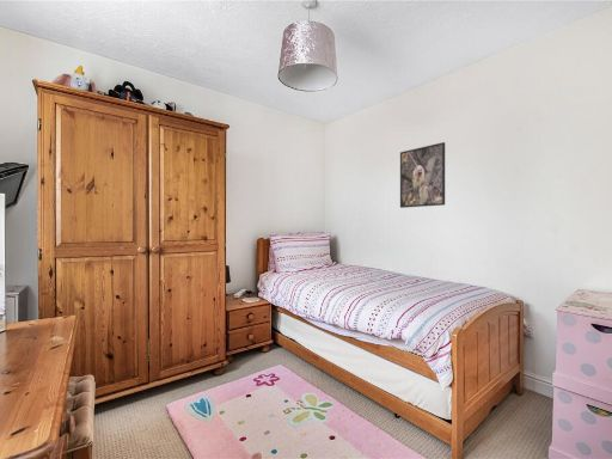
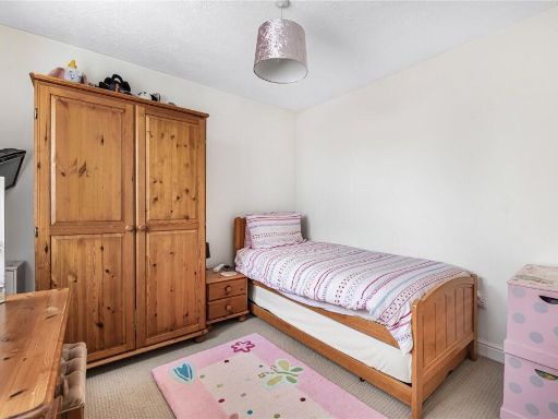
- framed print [399,141,446,209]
